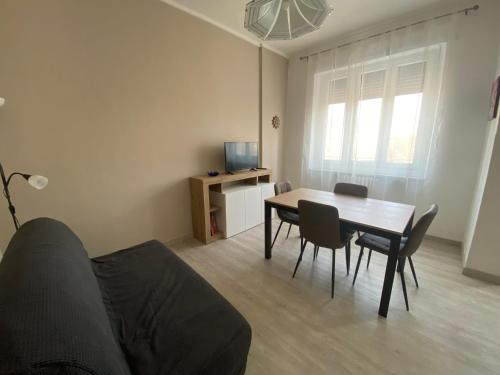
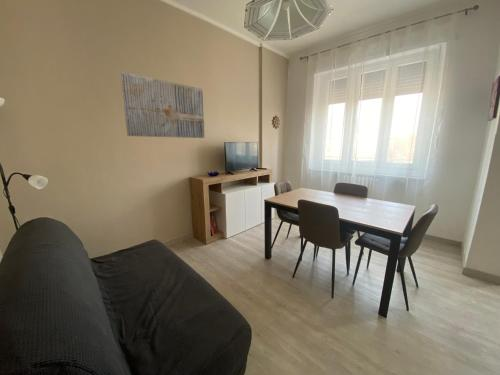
+ wall art [120,71,205,139]
